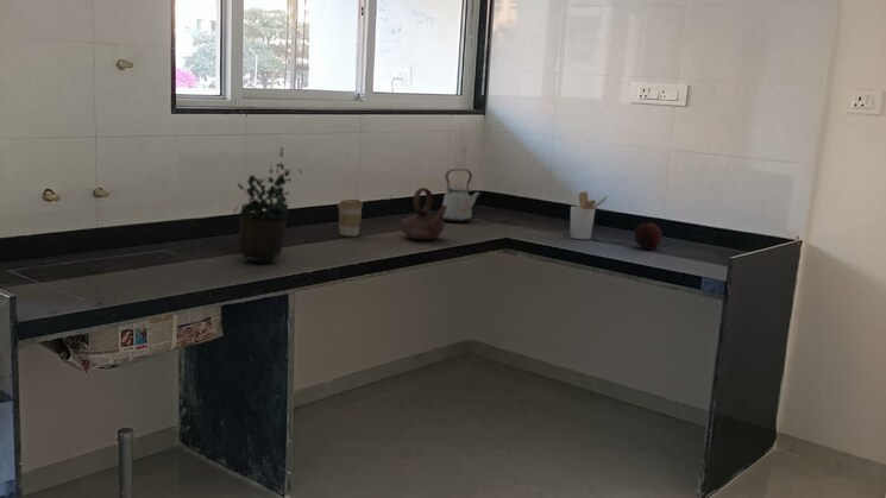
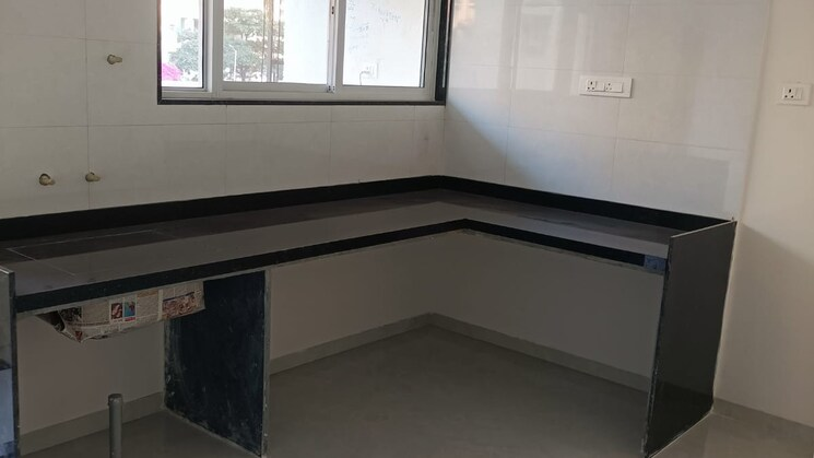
- fruit [633,221,662,251]
- kettle [441,168,480,223]
- teapot [400,187,447,241]
- utensil holder [568,190,609,240]
- potted plant [233,146,303,264]
- coffee cup [337,198,364,237]
